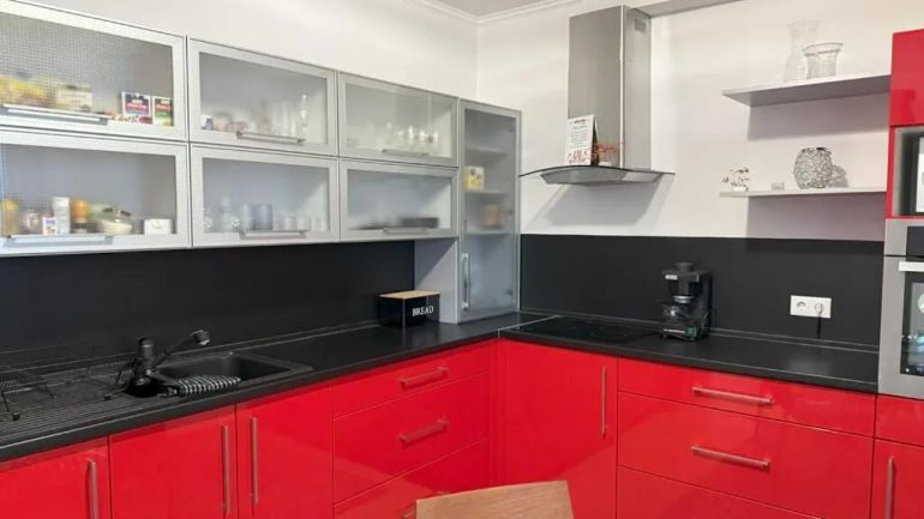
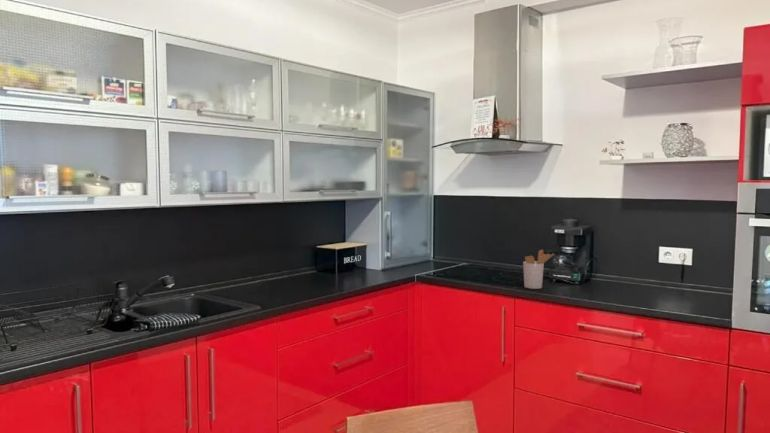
+ utensil holder [522,249,555,290]
